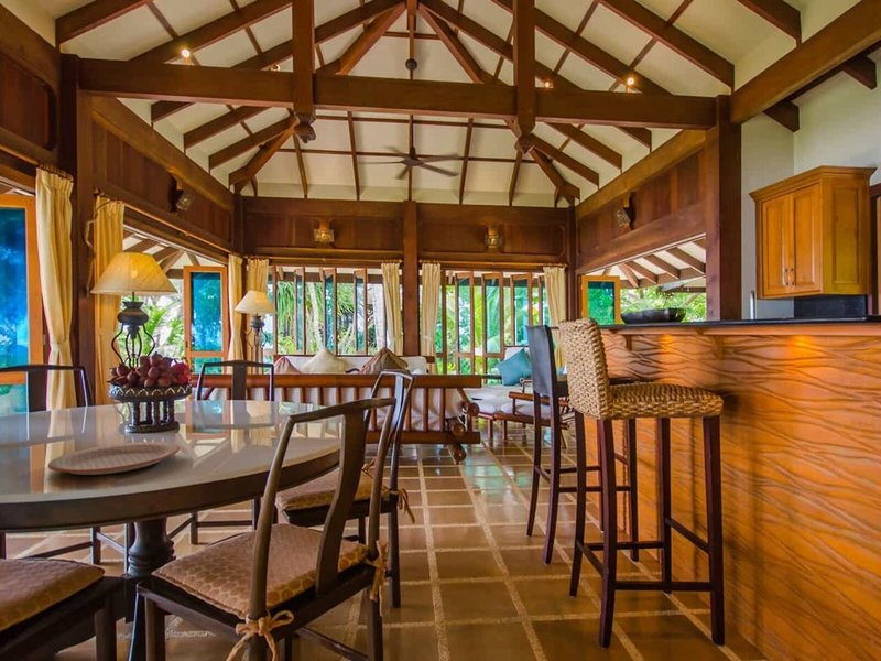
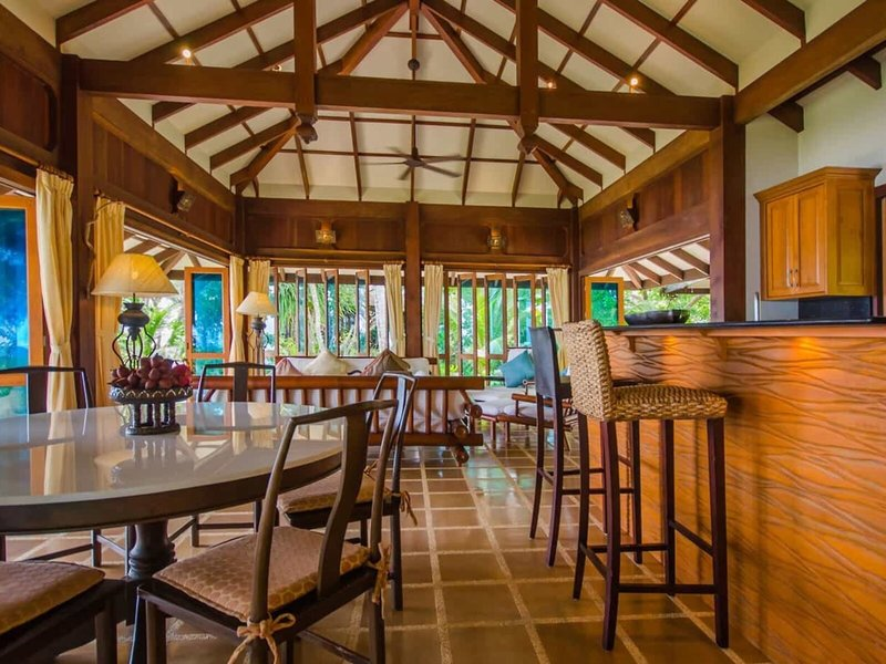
- plate [47,441,182,476]
